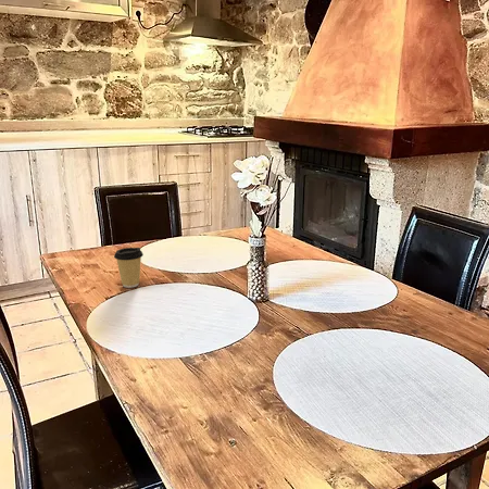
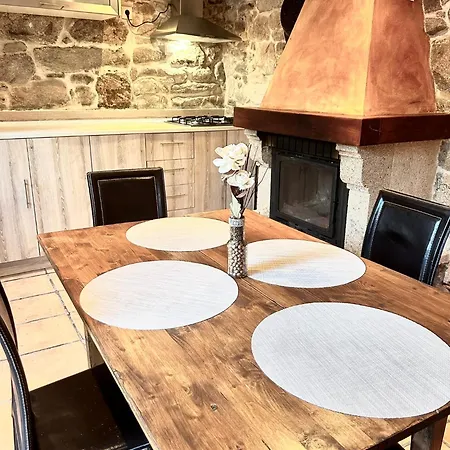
- coffee cup [113,247,145,289]
